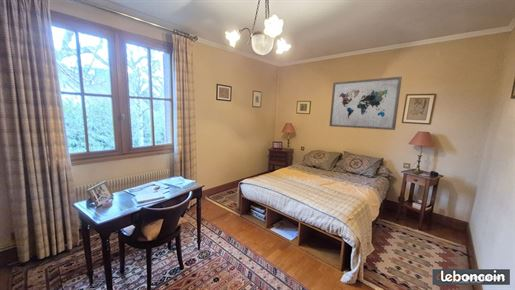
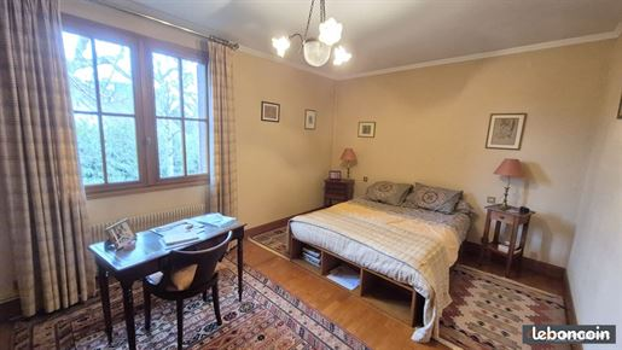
- wall art [329,76,403,131]
